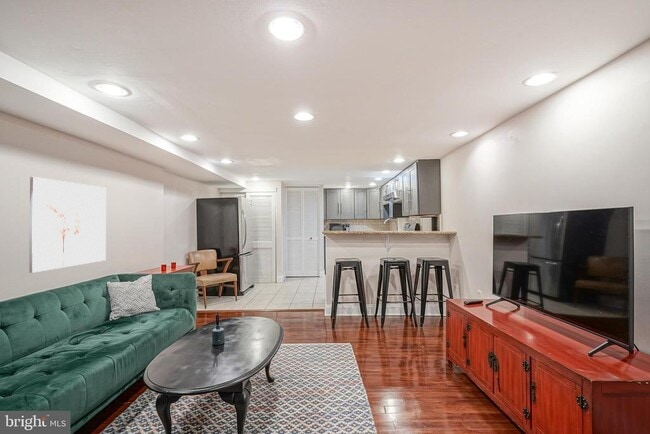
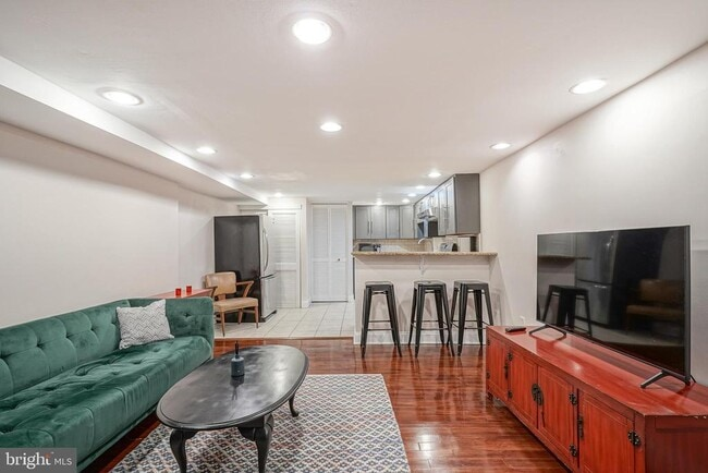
- wall art [28,176,107,274]
